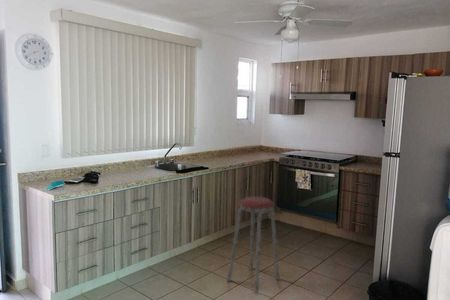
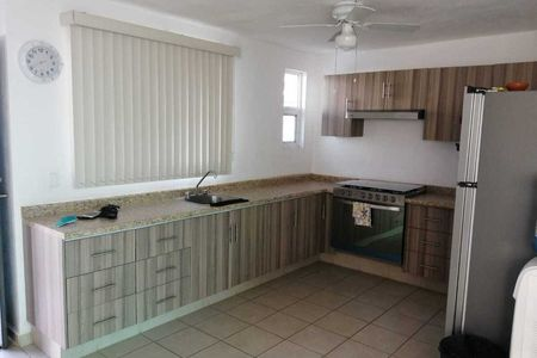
- music stool [226,196,281,295]
